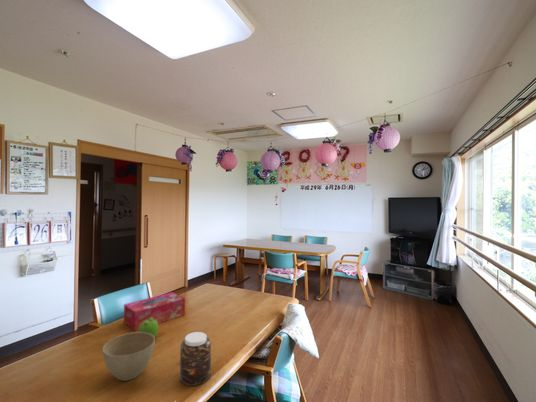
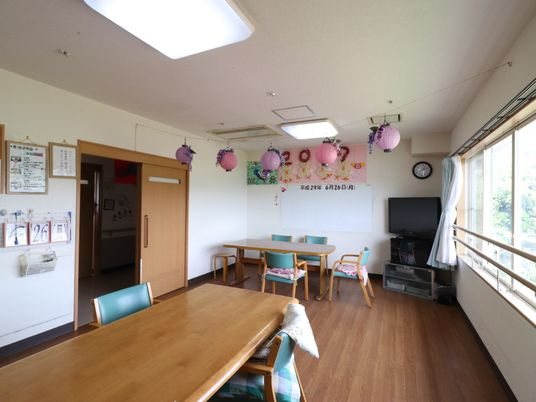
- tissue box [123,291,186,332]
- fruit [137,318,160,337]
- flower pot [102,331,156,382]
- jar [179,331,212,387]
